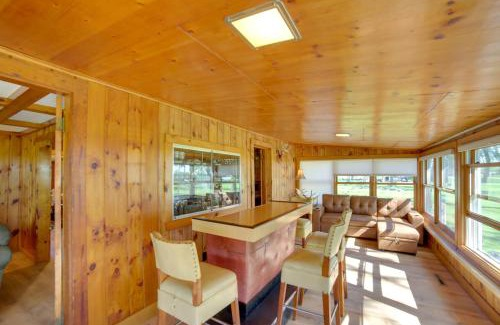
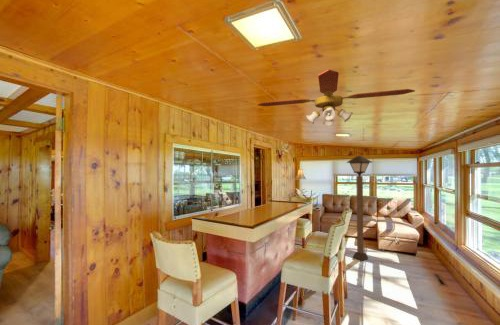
+ floor lamp [346,155,373,262]
+ ceiling fan [257,68,416,127]
